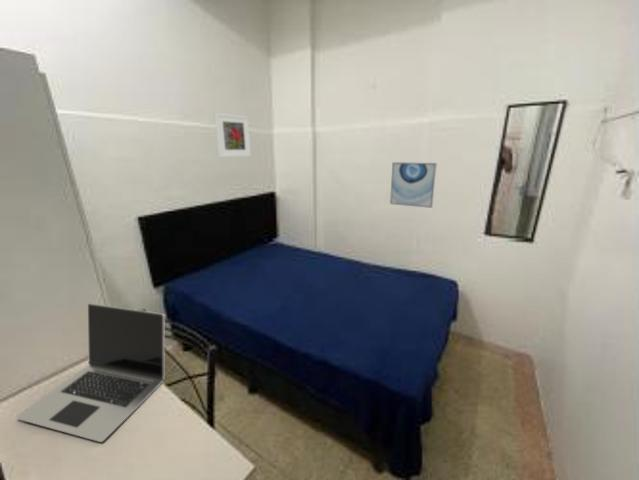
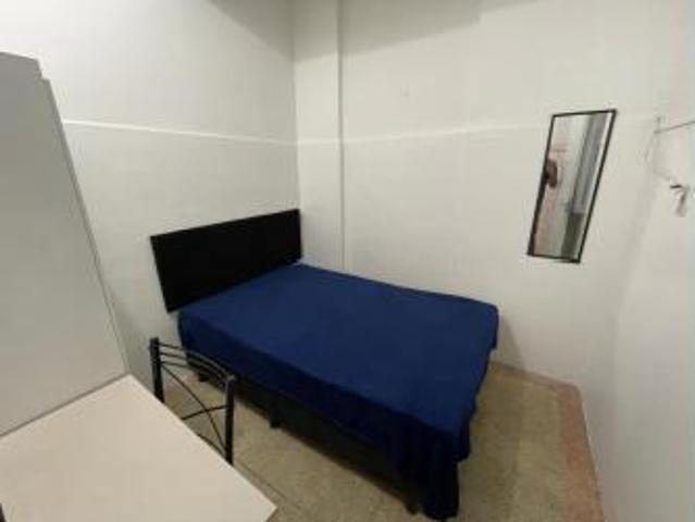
- wall art [389,161,438,209]
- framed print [214,112,252,158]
- laptop [15,302,165,443]
